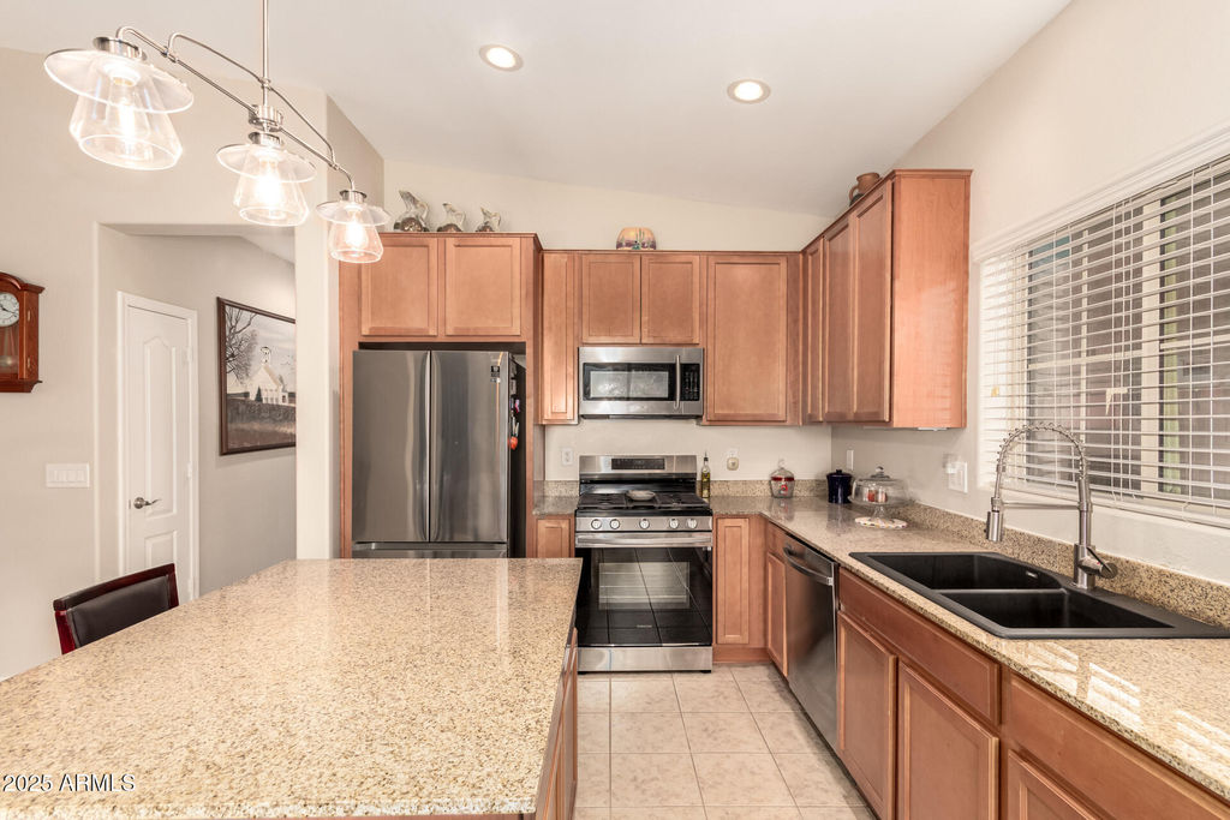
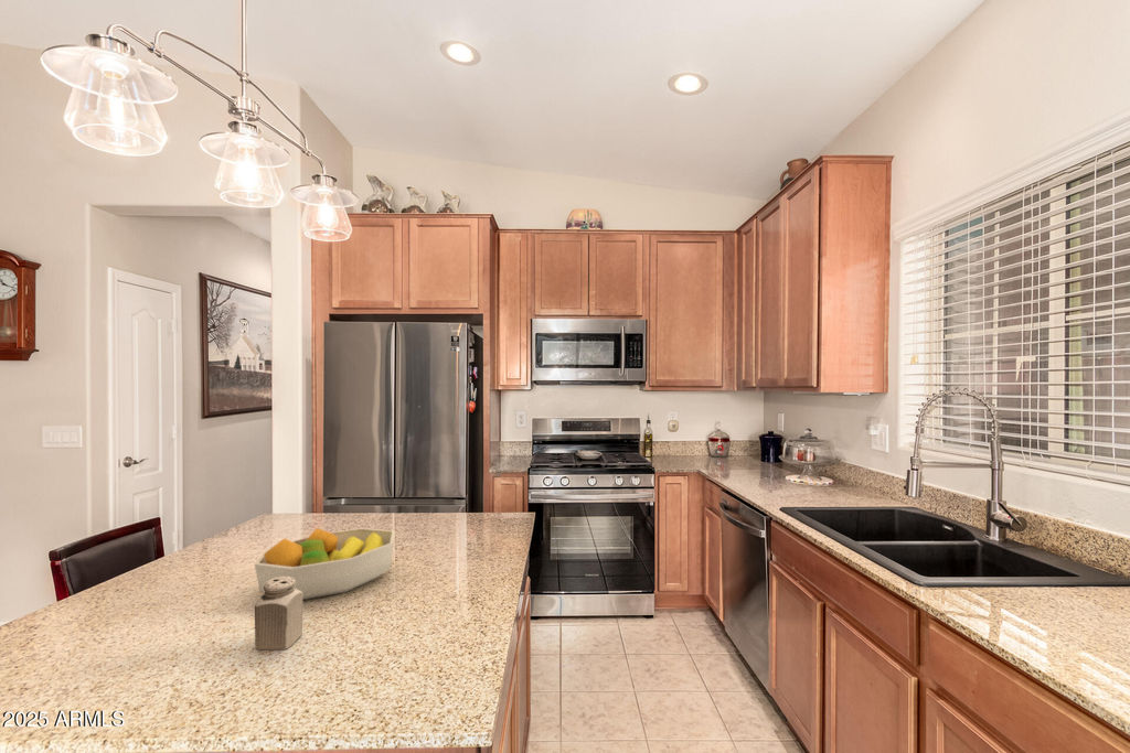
+ fruit bowl [254,527,396,601]
+ salt shaker [254,577,303,650]
